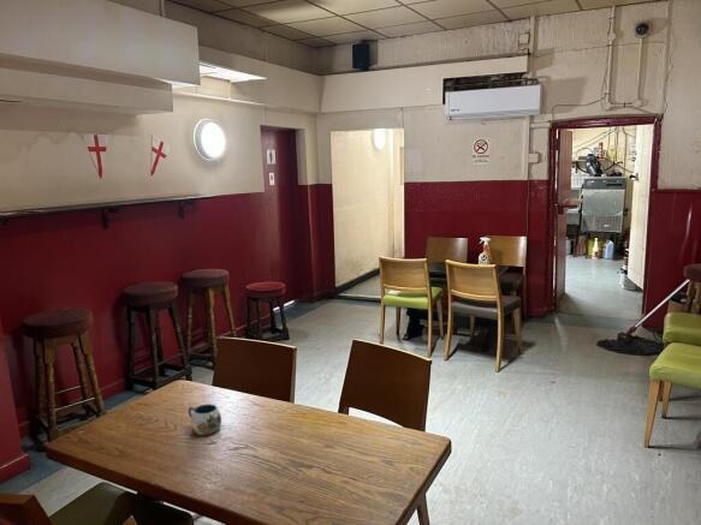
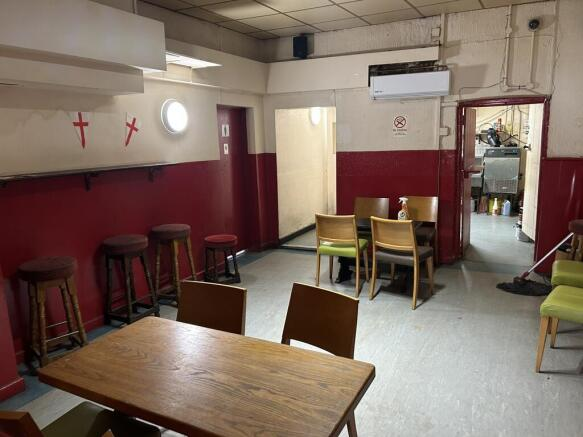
- mug [188,402,222,436]
